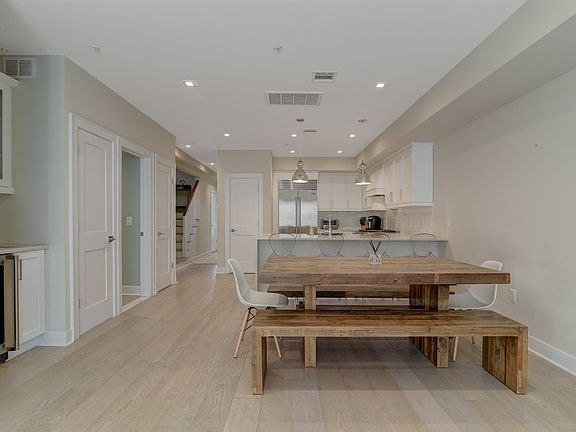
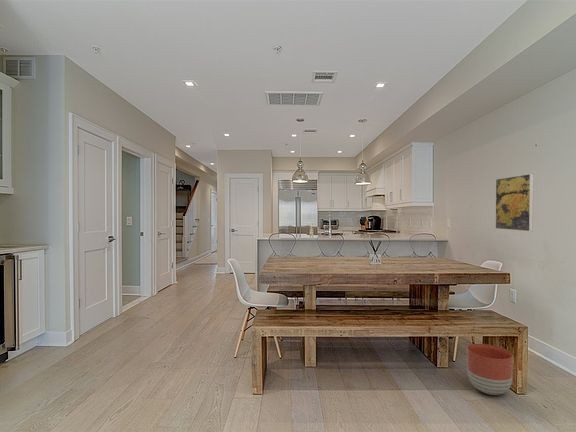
+ planter [466,343,514,396]
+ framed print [494,173,534,232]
